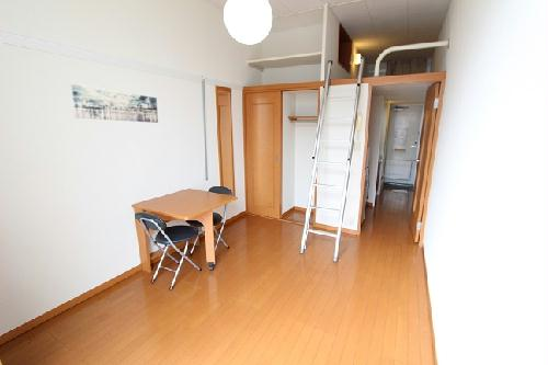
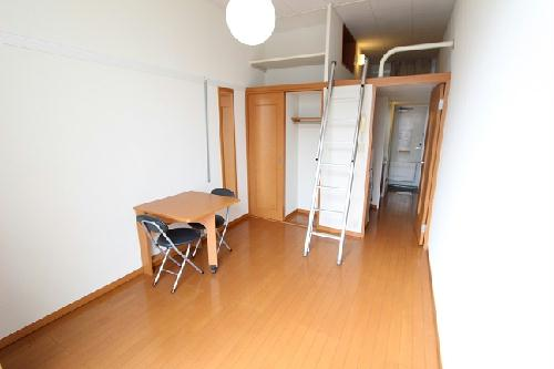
- wall art [70,83,159,124]
